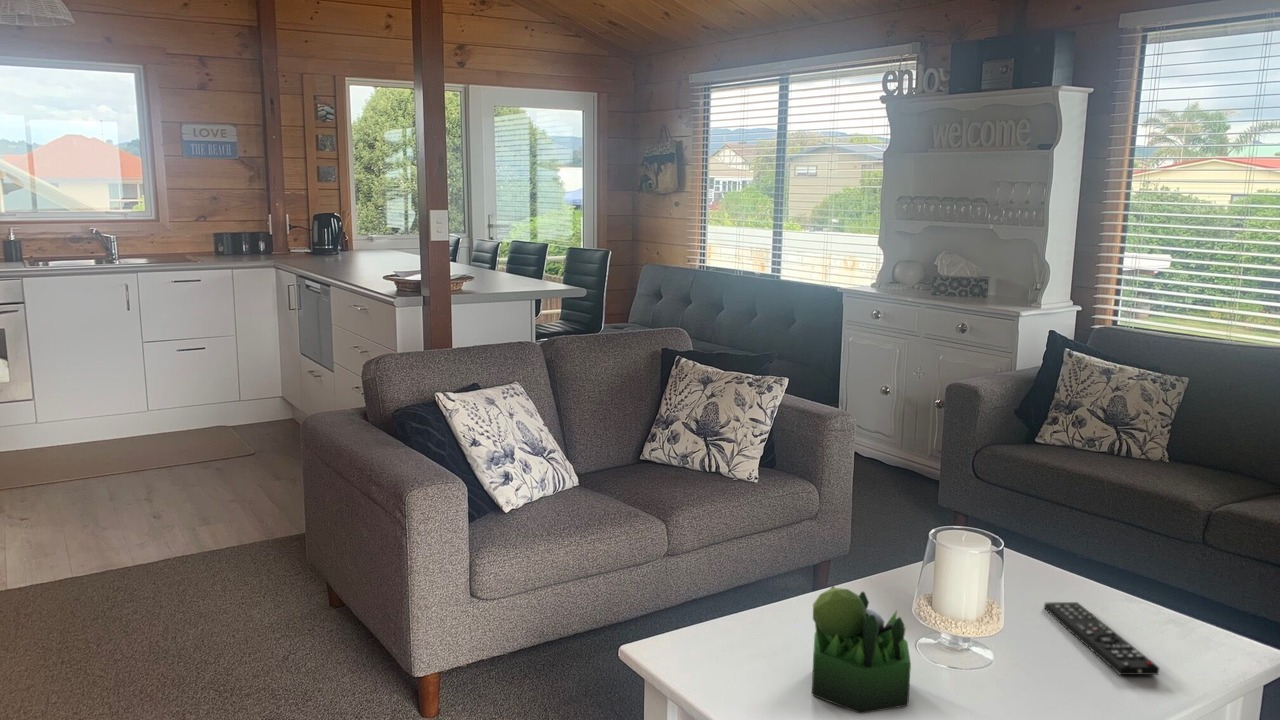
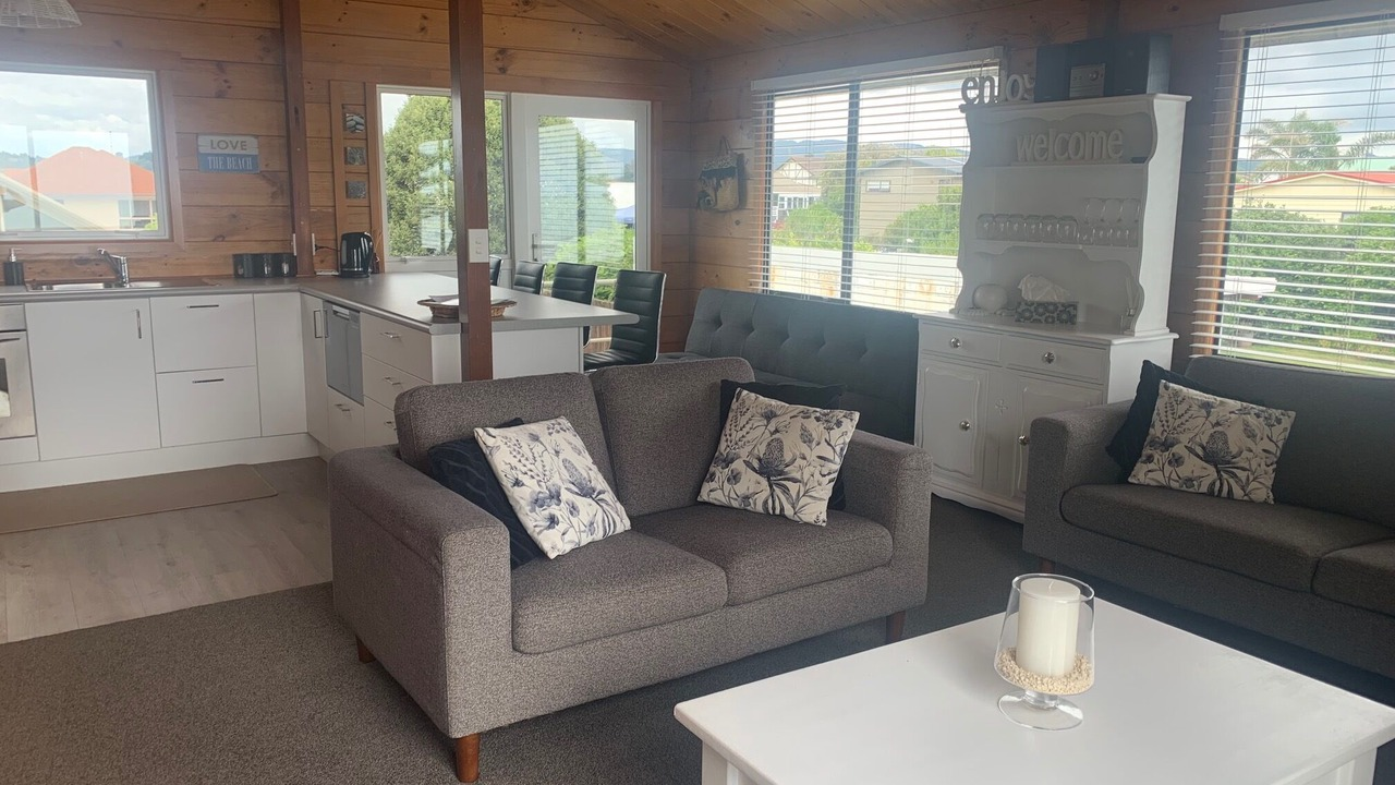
- remote control [1043,601,1160,676]
- plant [811,585,912,715]
